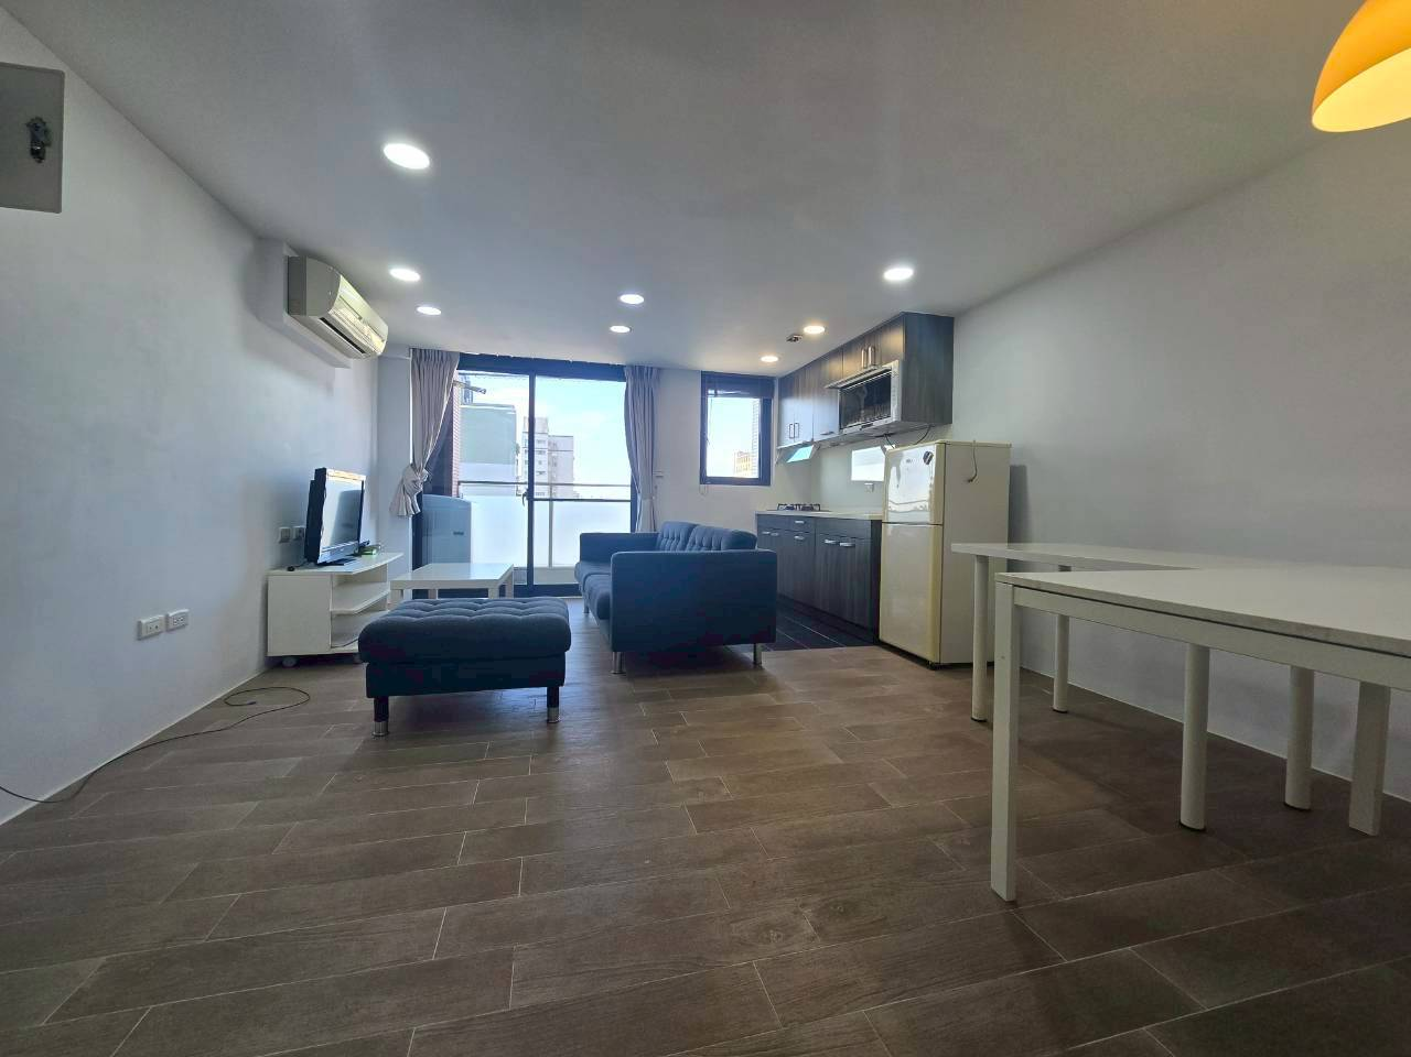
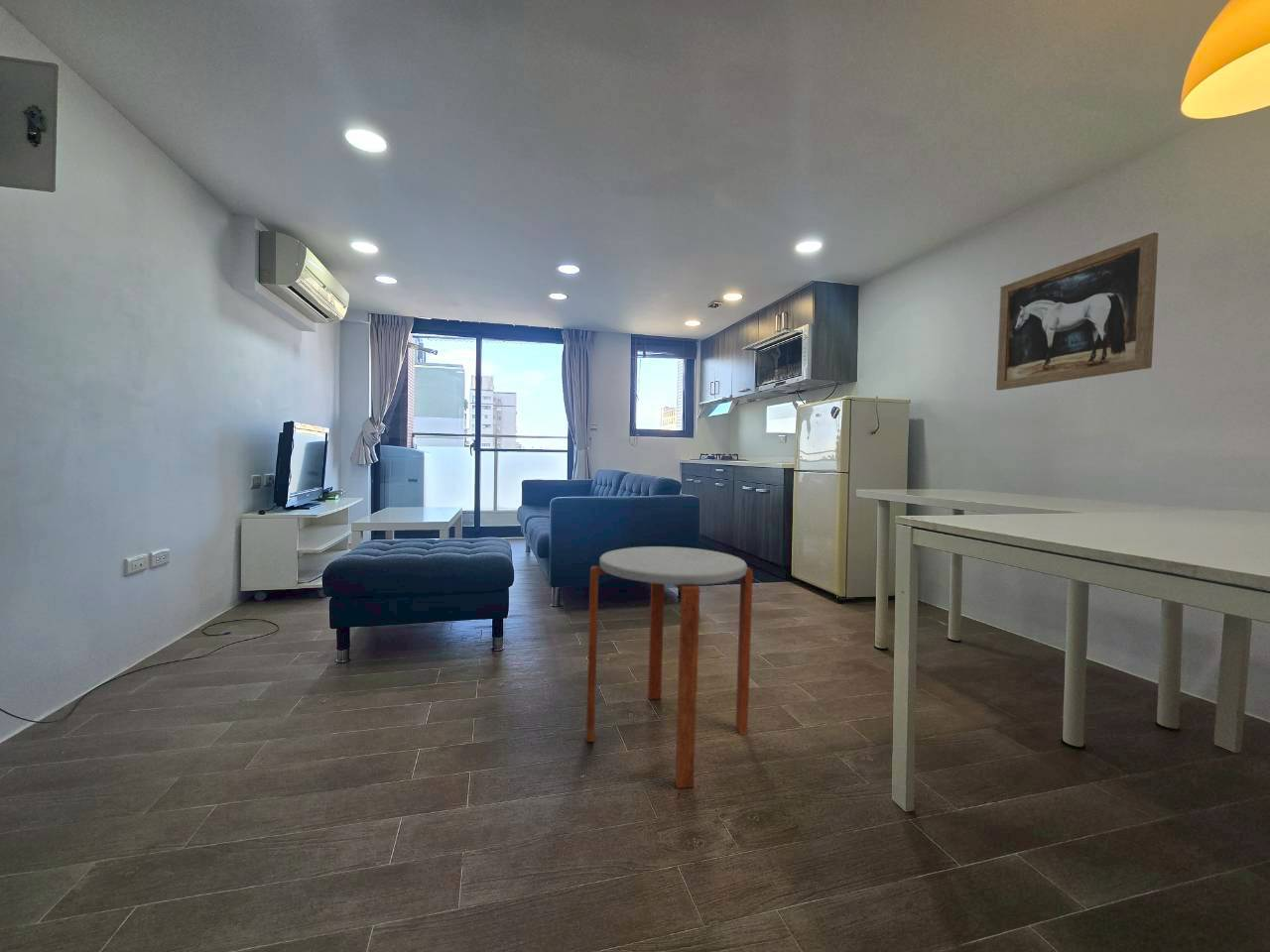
+ side table [585,545,754,789]
+ wall art [995,232,1159,392]
